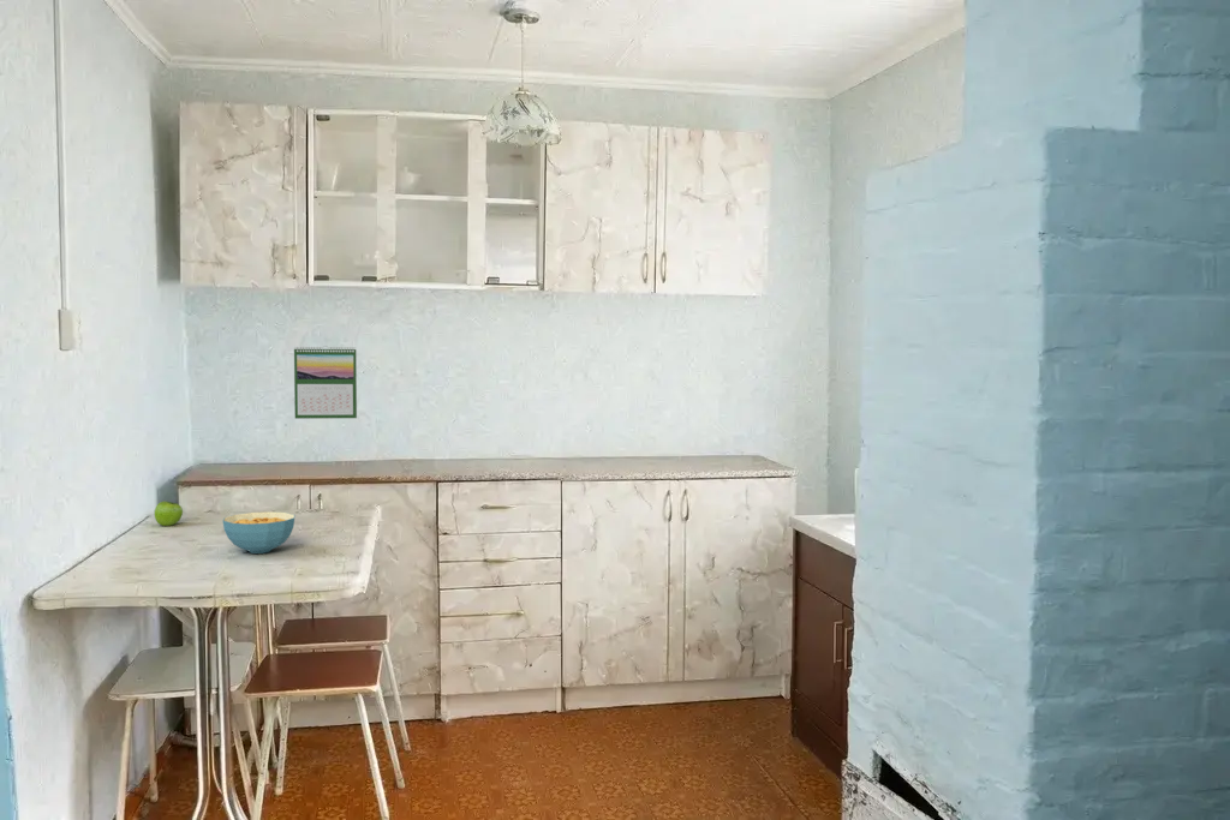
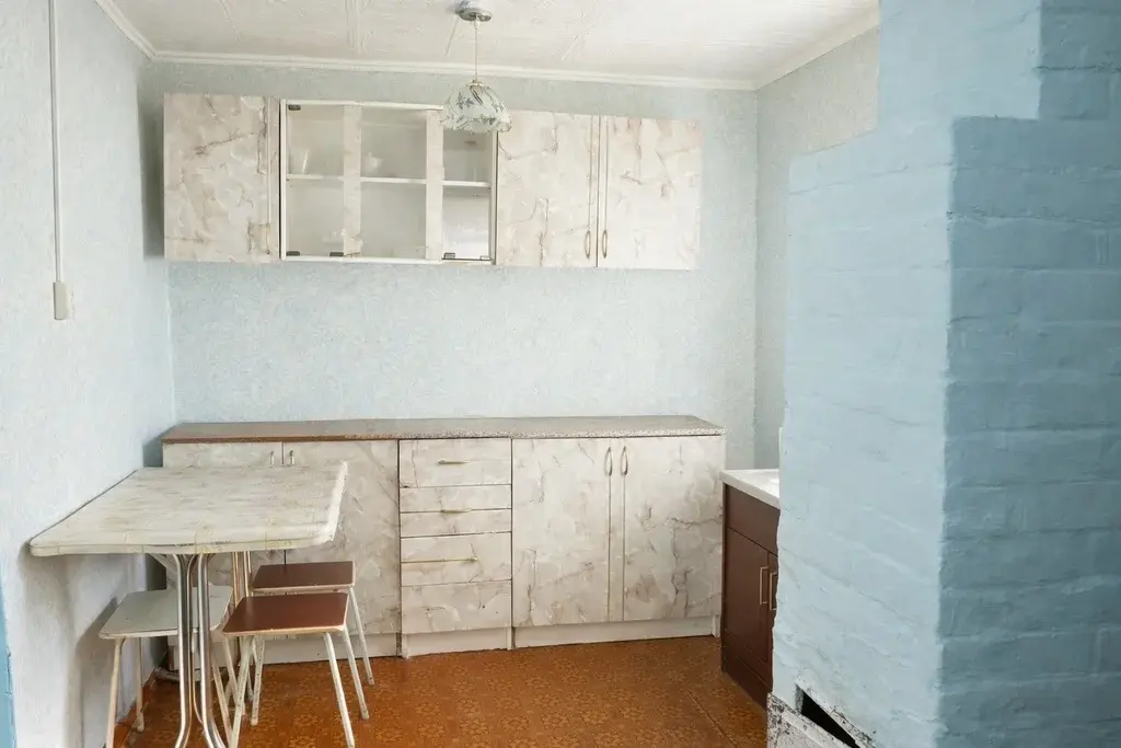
- calendar [293,345,358,420]
- fruit [154,499,184,527]
- cereal bowl [222,510,295,555]
